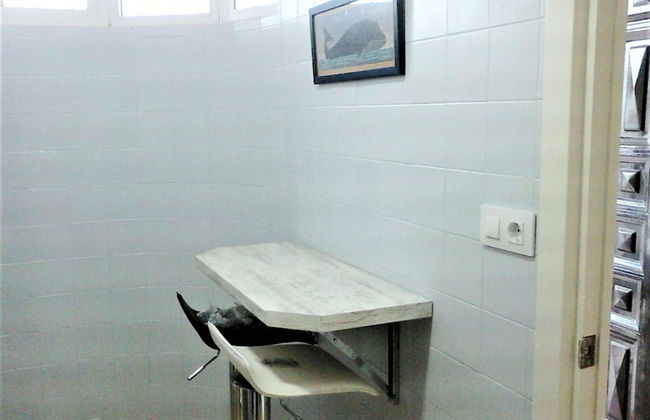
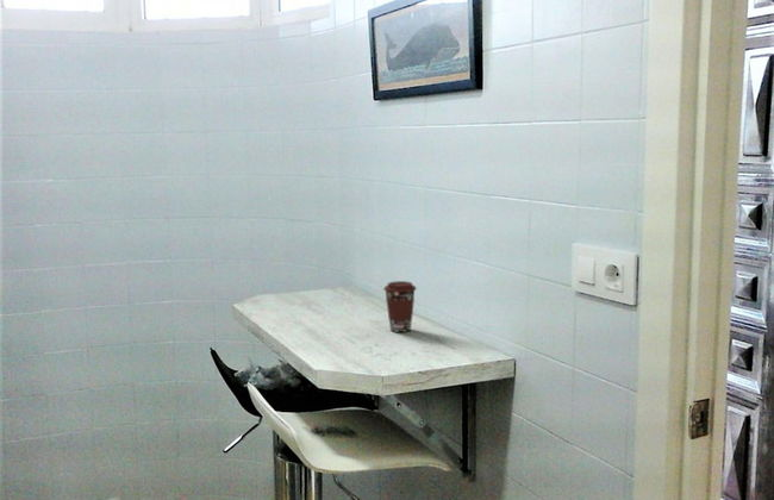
+ coffee cup [382,280,418,333]
